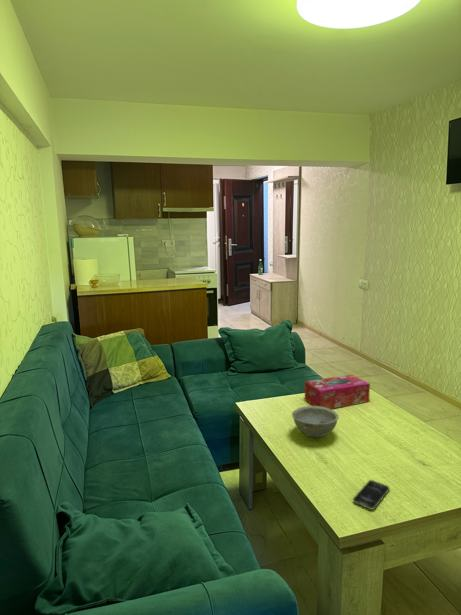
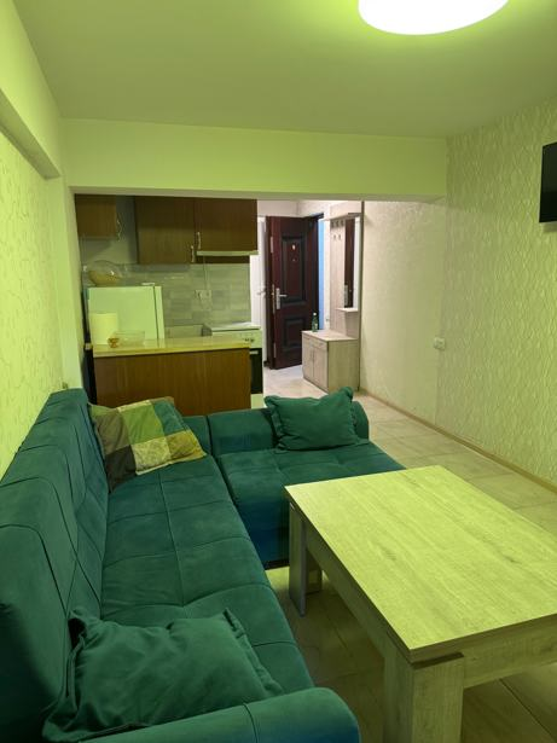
- smartphone [352,479,391,511]
- tissue box [304,374,371,410]
- bowl [291,405,340,439]
